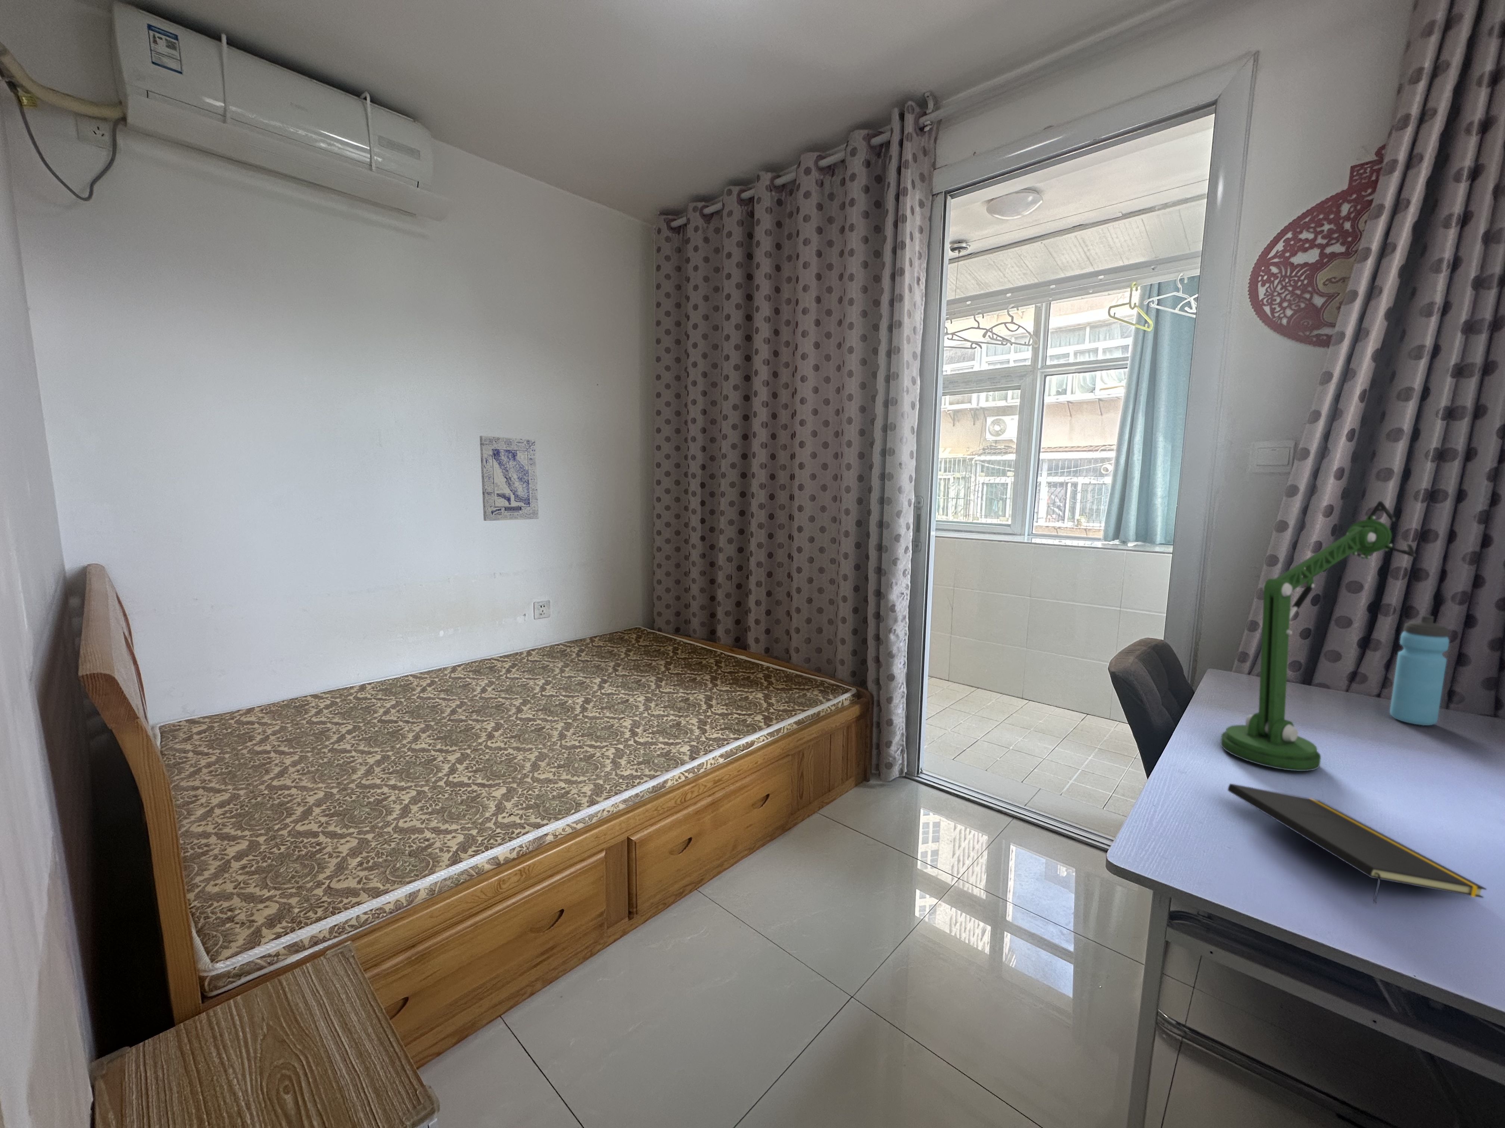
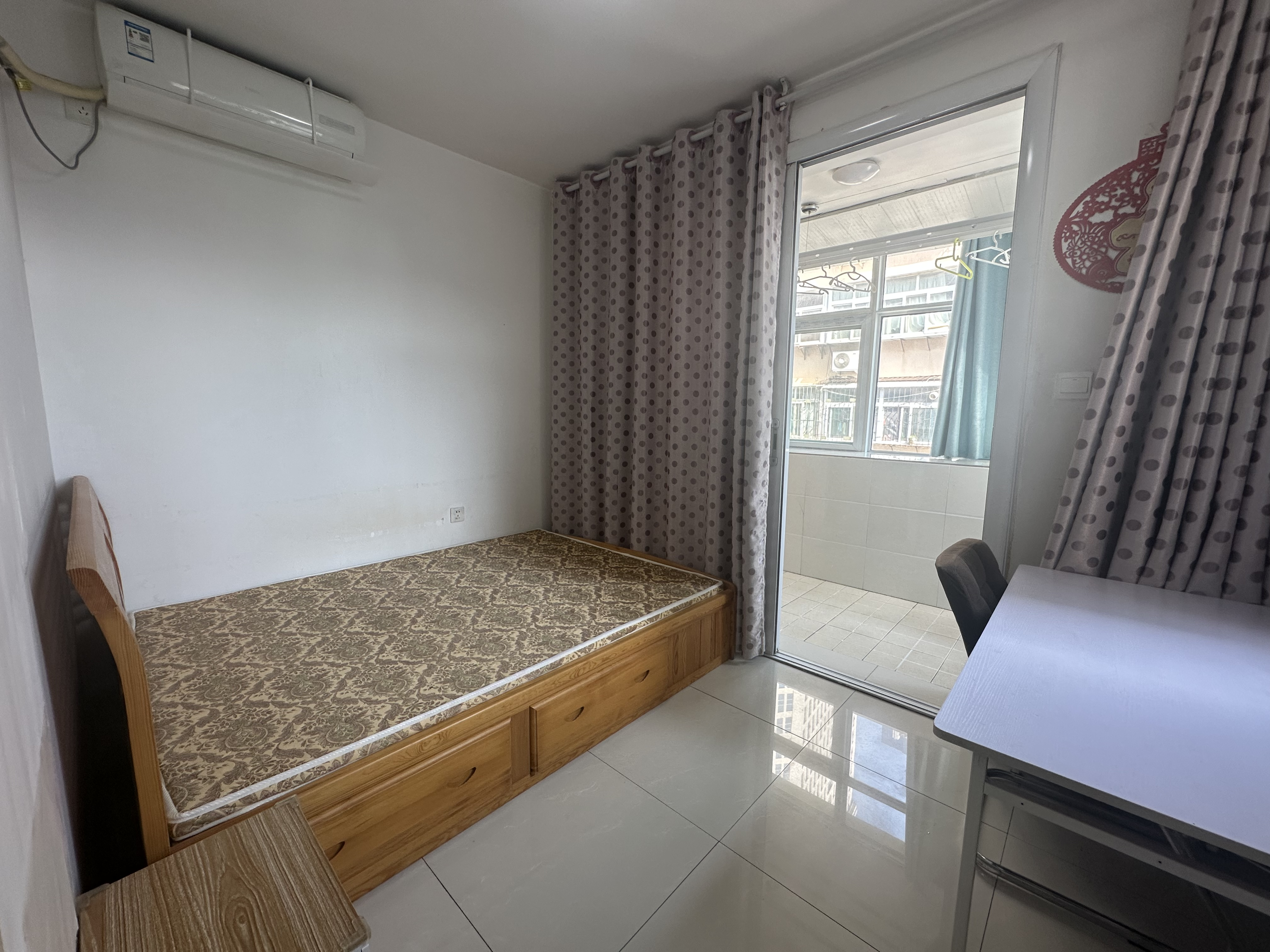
- desk lamp [1219,500,1416,771]
- notepad [1228,783,1487,904]
- water bottle [1389,615,1449,726]
- wall art [479,435,539,521]
